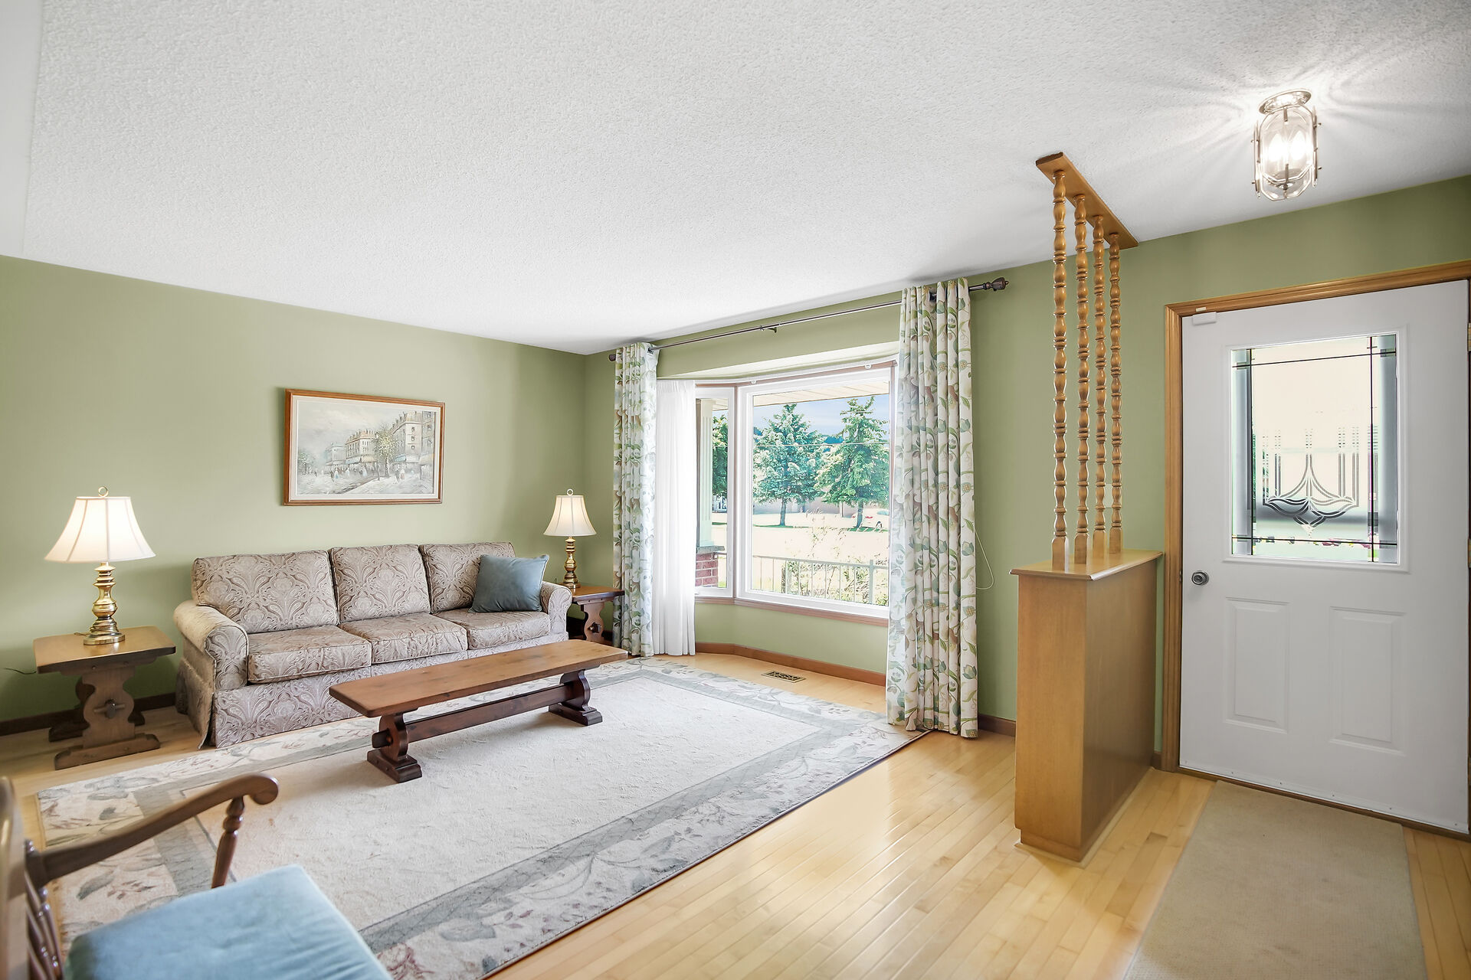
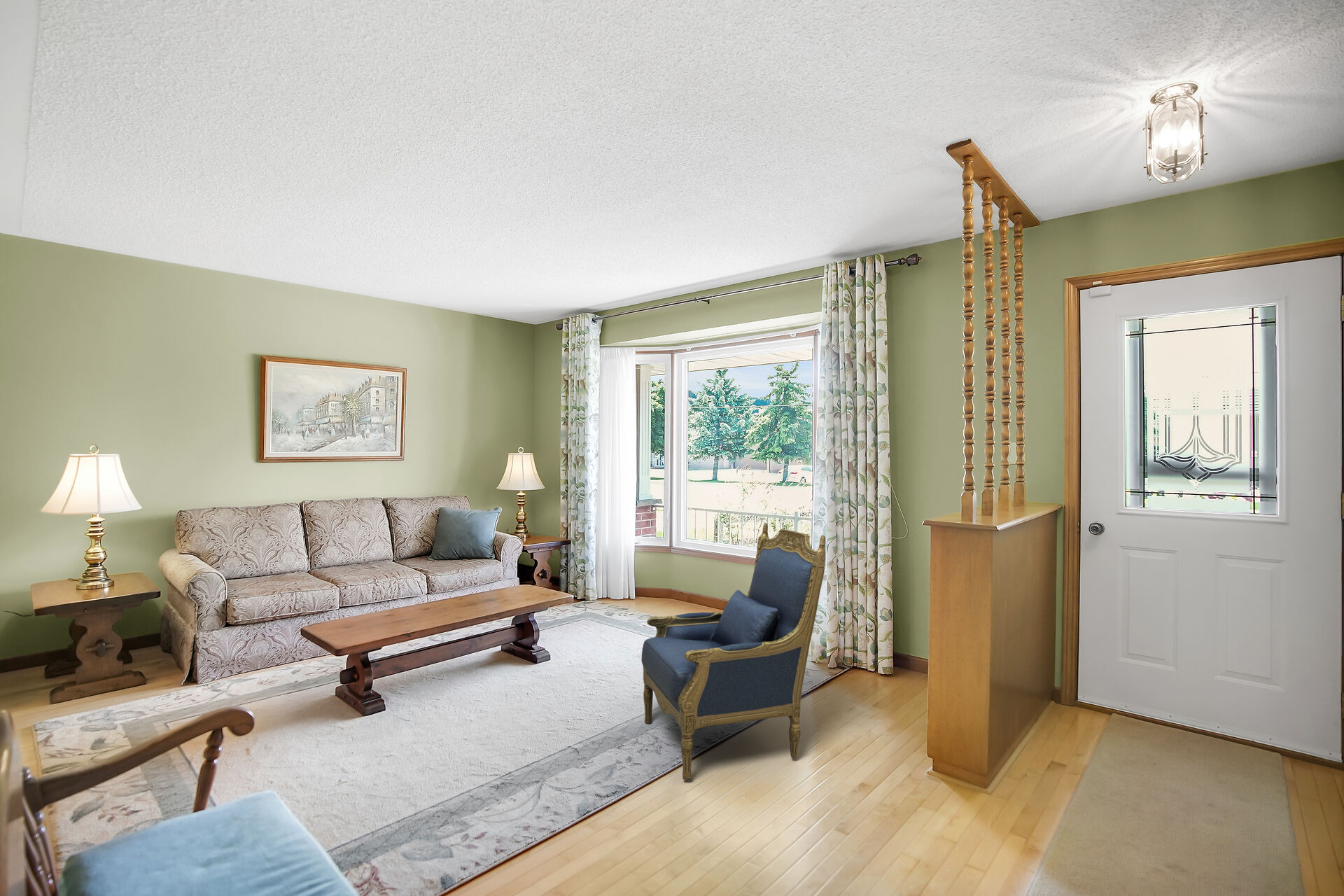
+ armchair [640,521,827,780]
